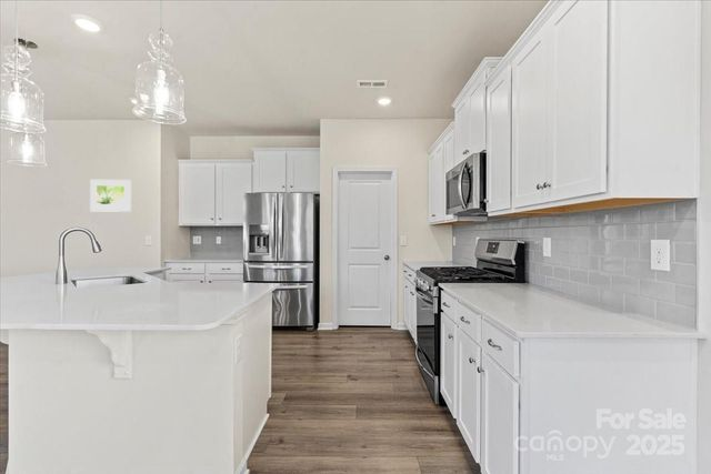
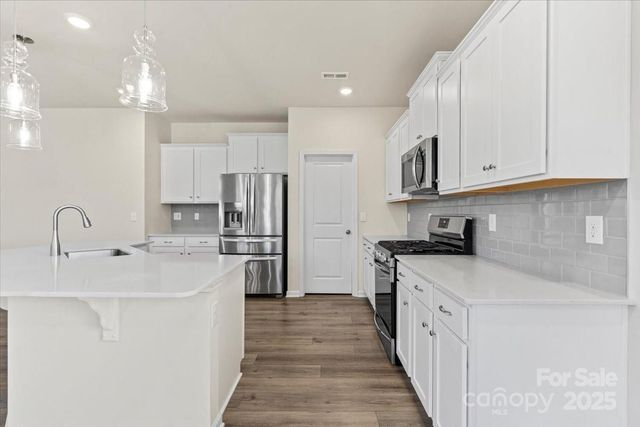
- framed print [89,179,132,213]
